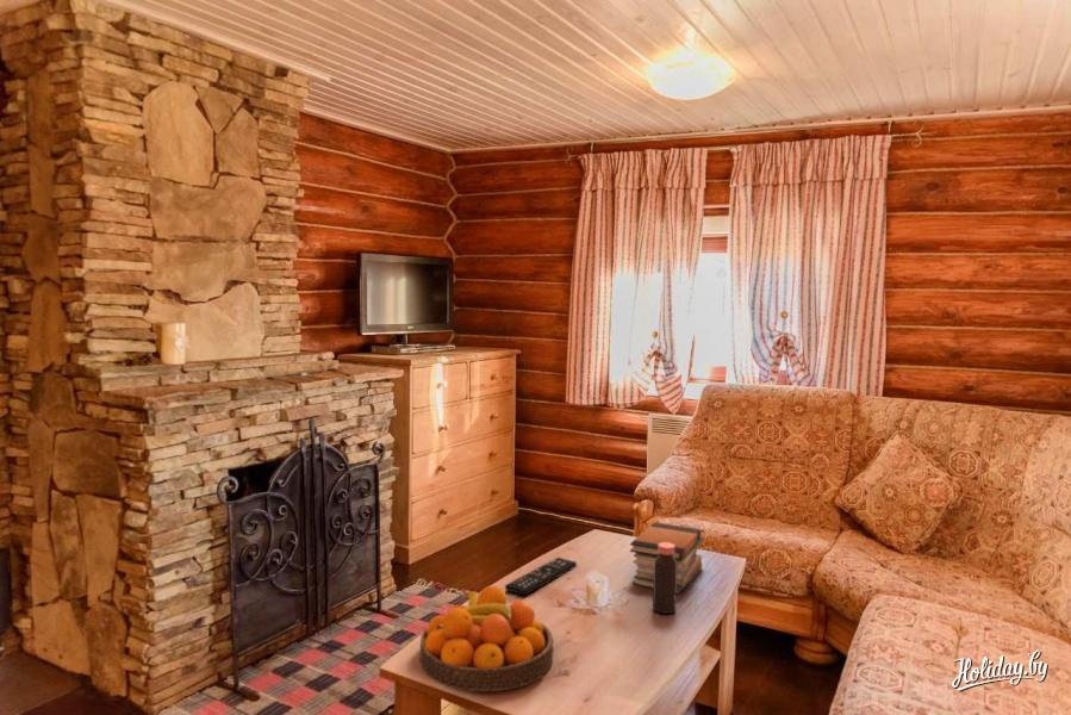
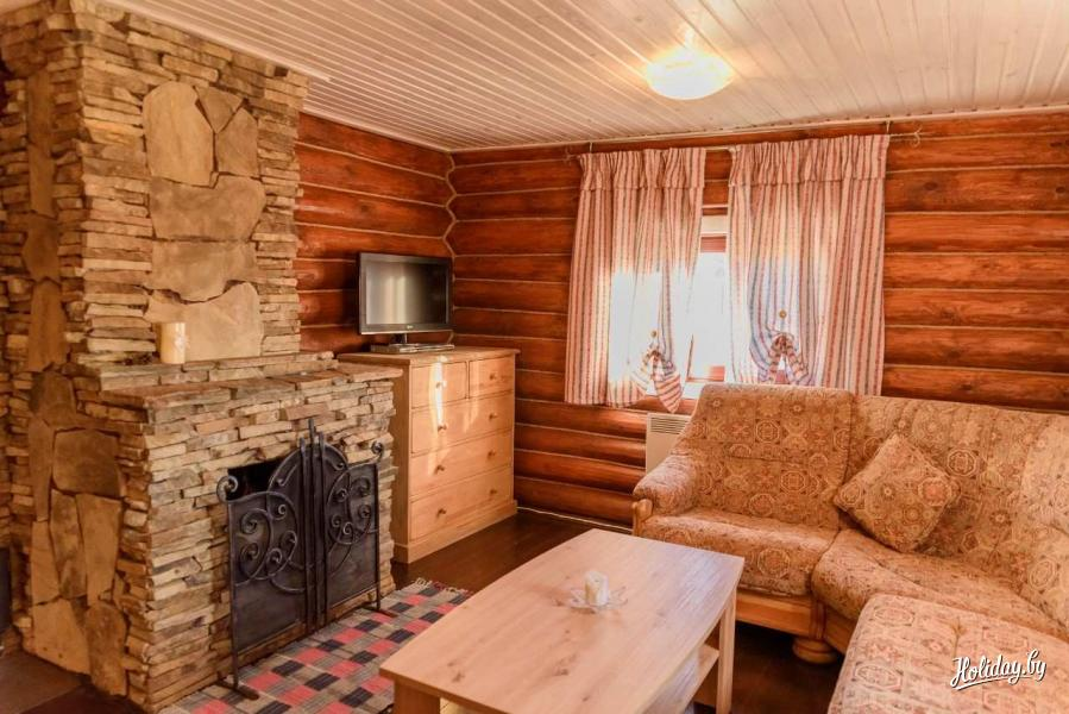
- bottle [652,542,678,615]
- book stack [629,521,705,595]
- fruit bowl [419,585,555,692]
- remote control [504,557,578,597]
